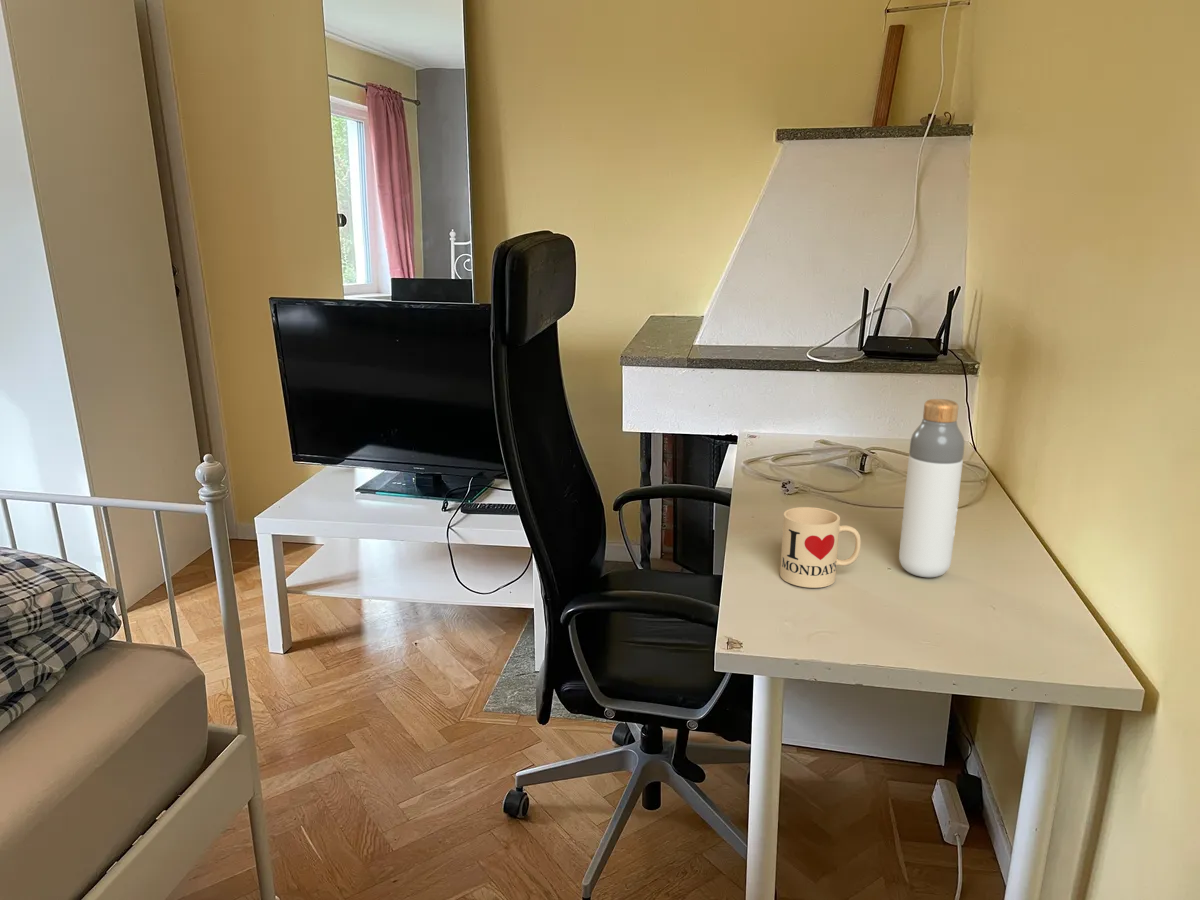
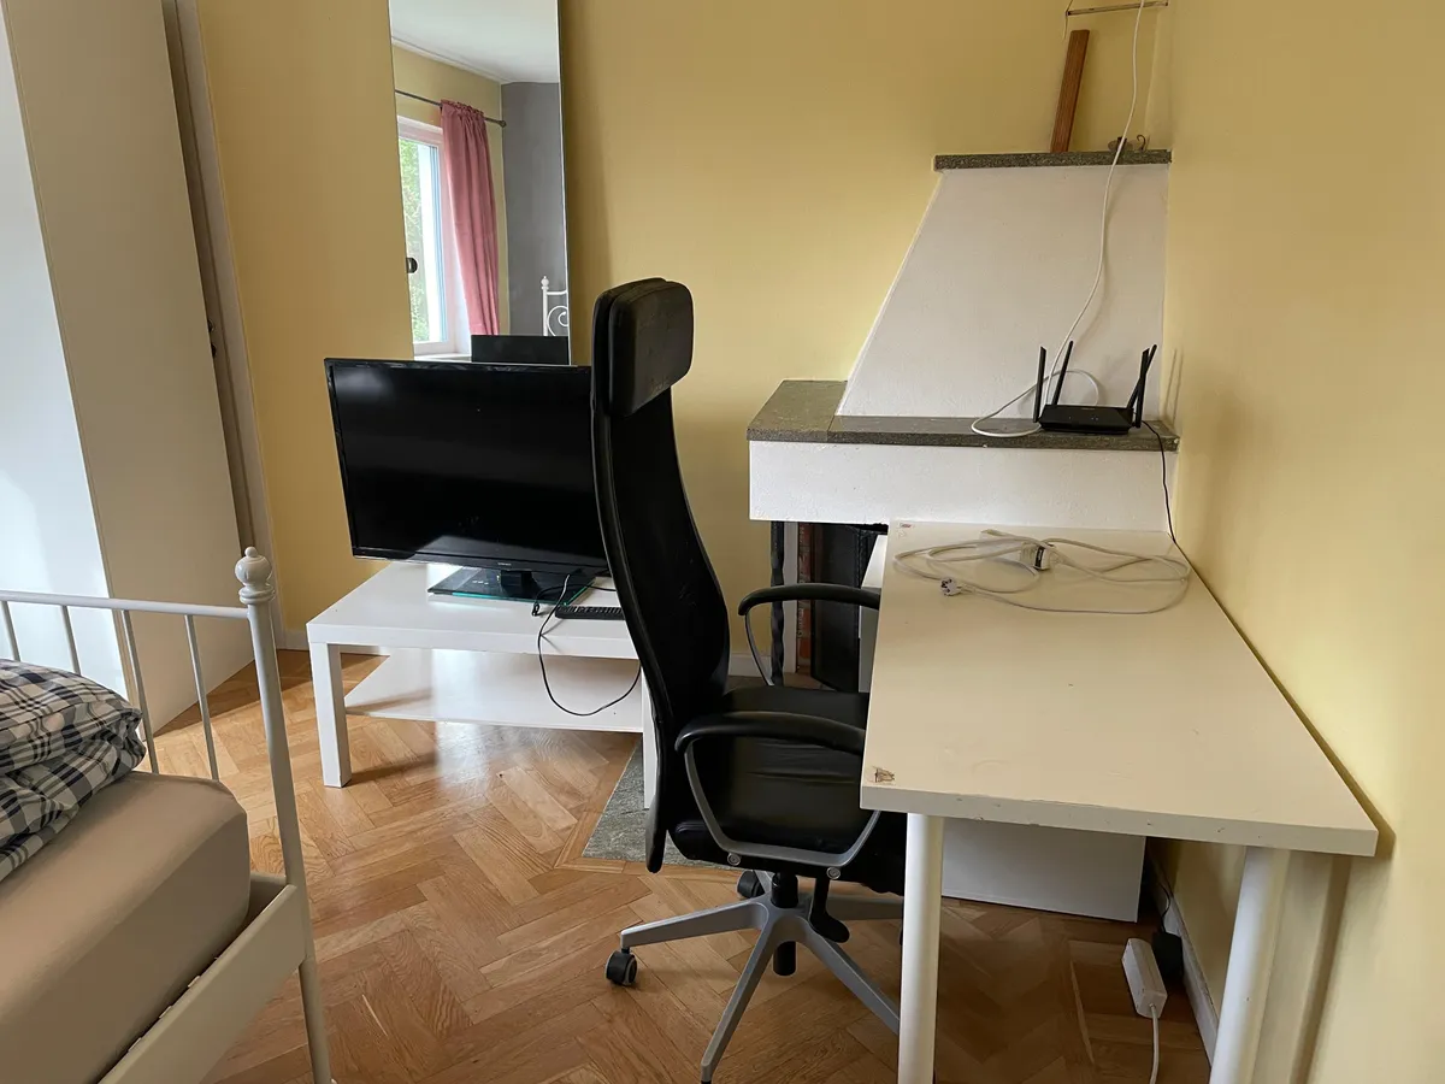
- mug [779,506,862,589]
- bottle [898,398,966,578]
